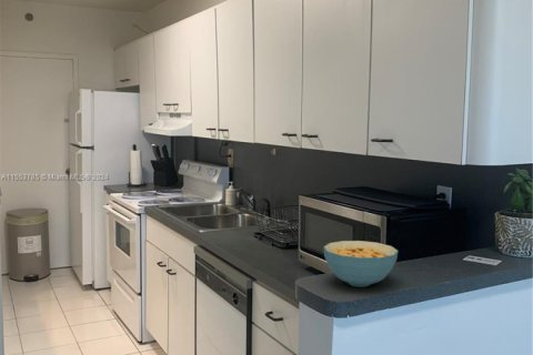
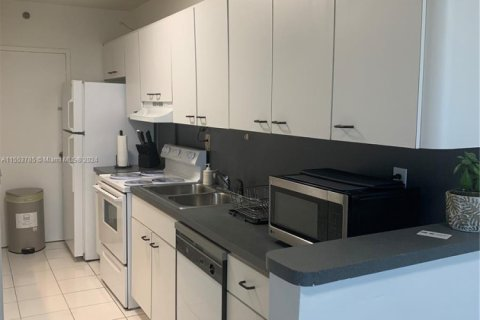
- cereal bowl [322,240,399,288]
